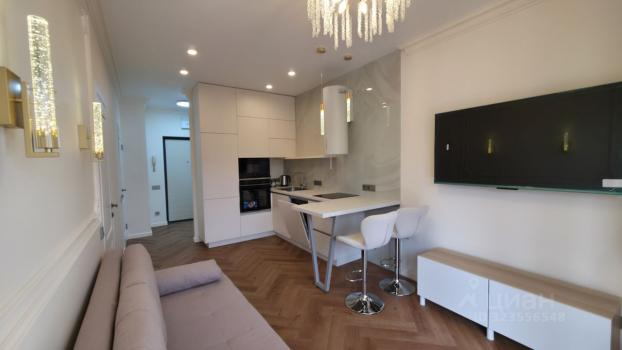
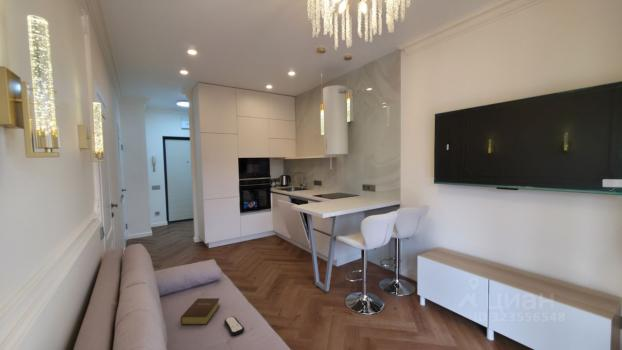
+ bible [180,297,221,326]
+ remote control [223,315,245,337]
